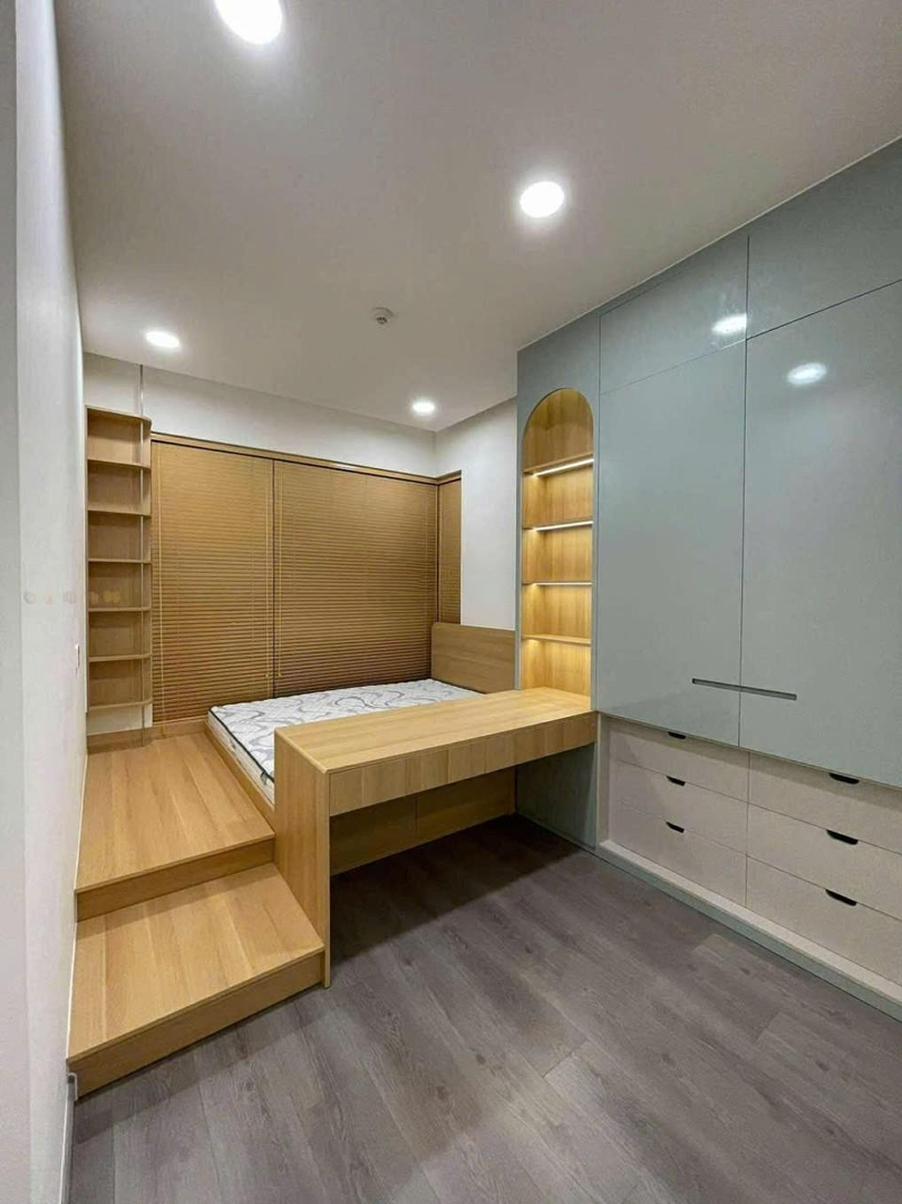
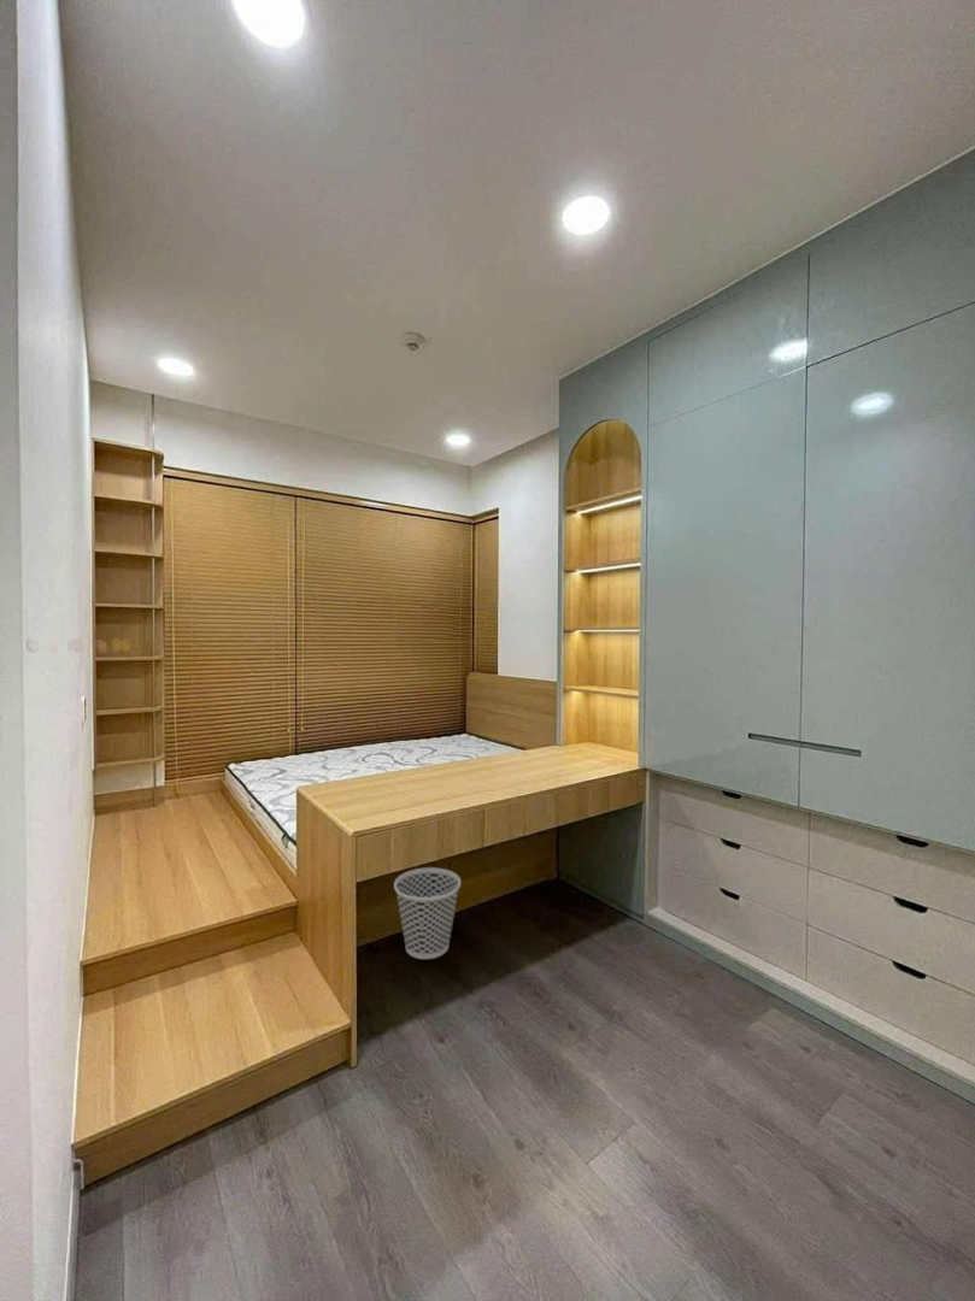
+ wastebasket [393,866,462,960]
